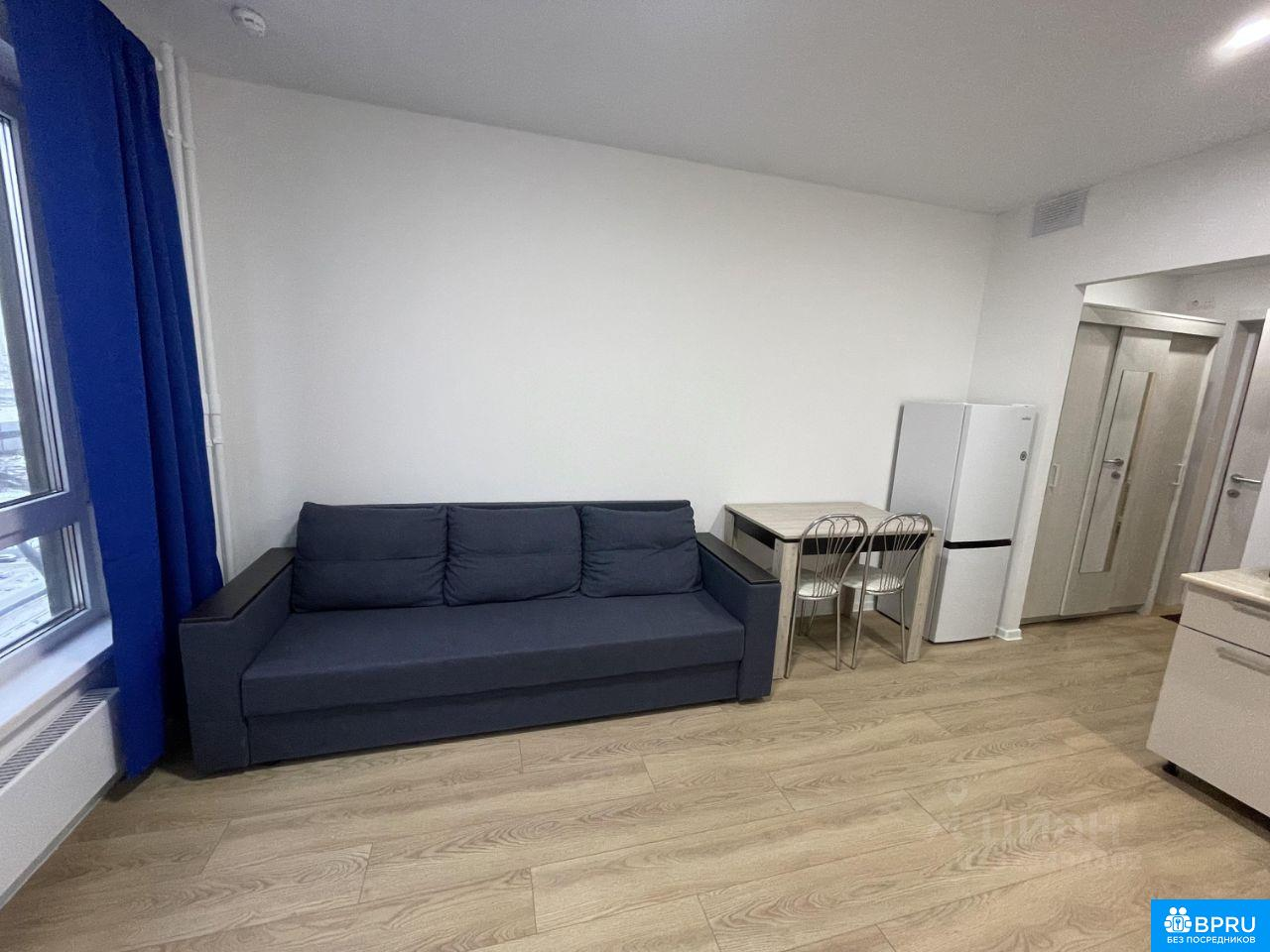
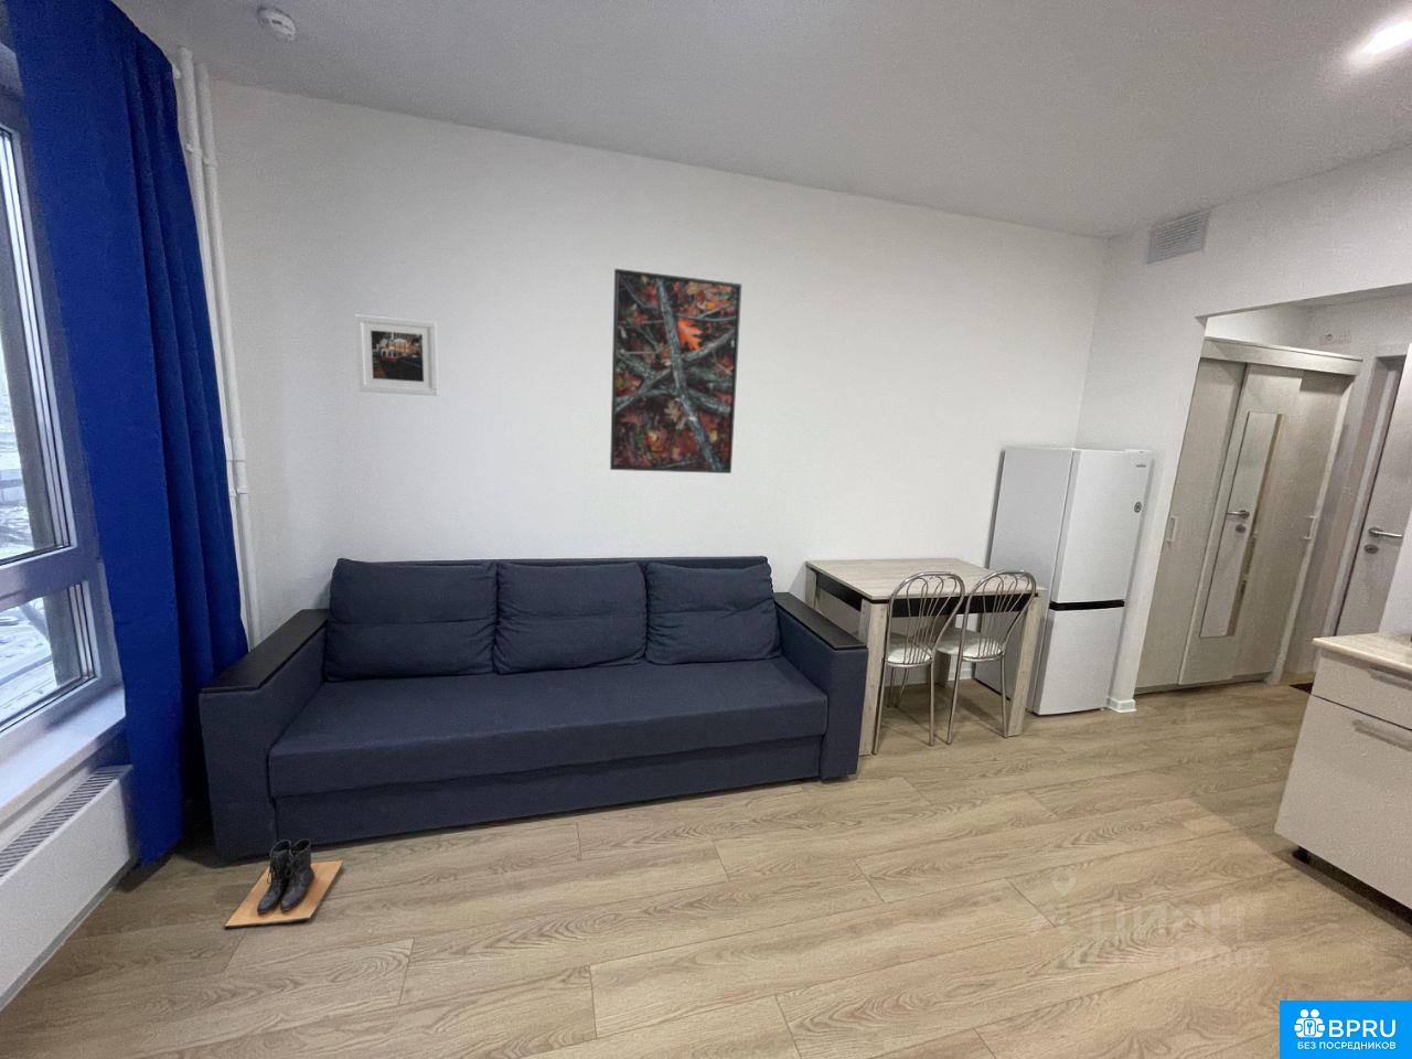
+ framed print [609,268,743,474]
+ boots [222,839,345,929]
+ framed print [354,315,440,397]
